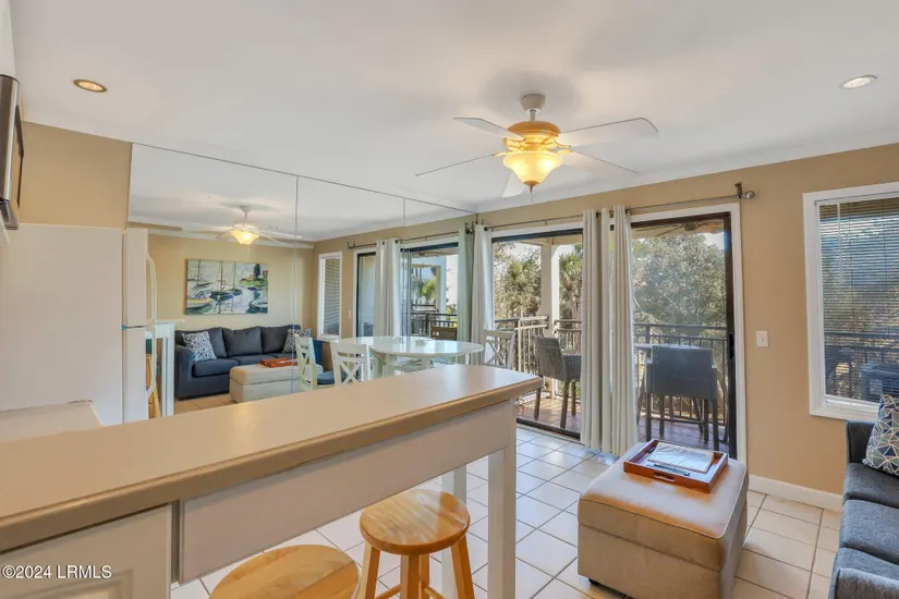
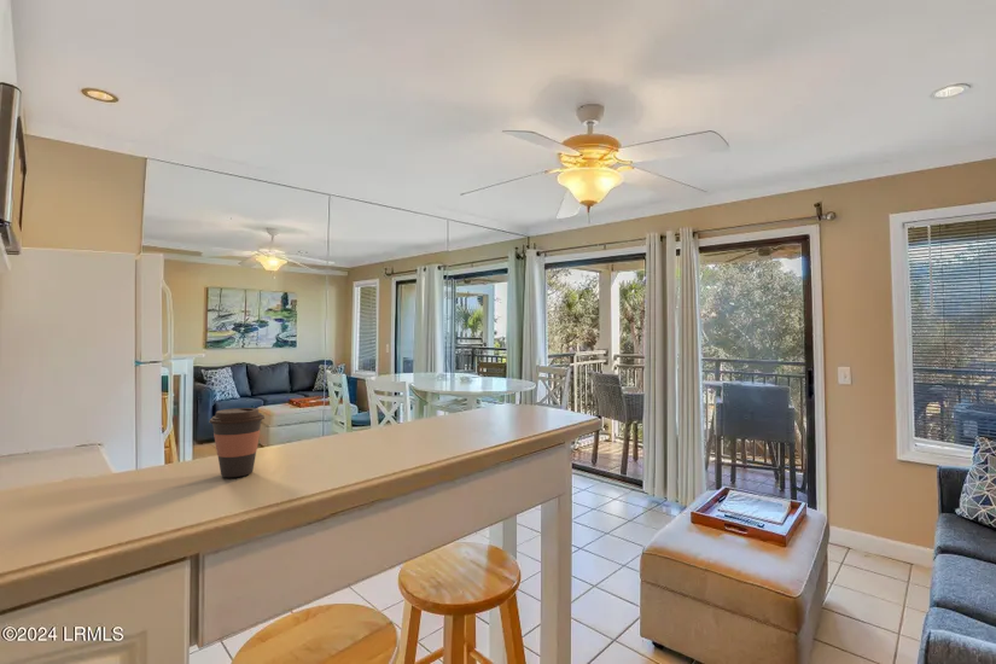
+ coffee cup [208,407,266,478]
